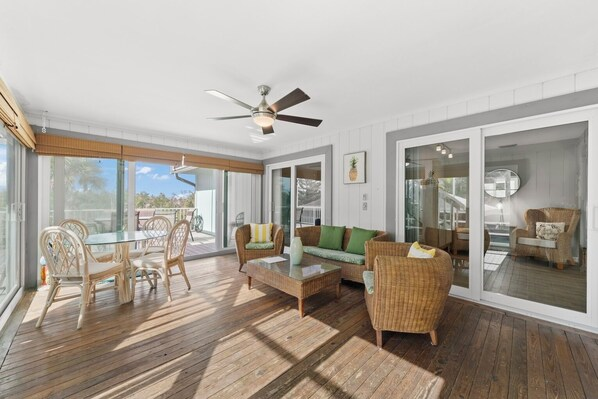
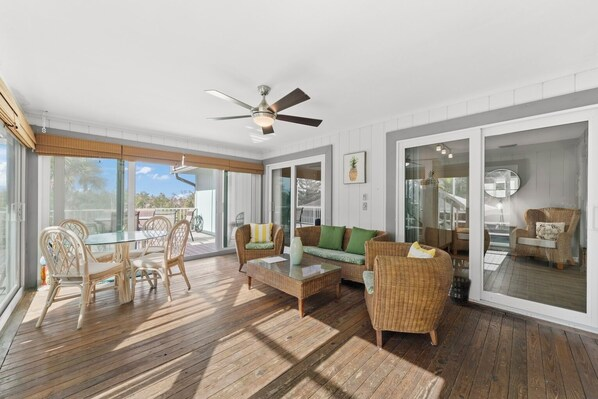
+ wastebasket [448,275,472,307]
